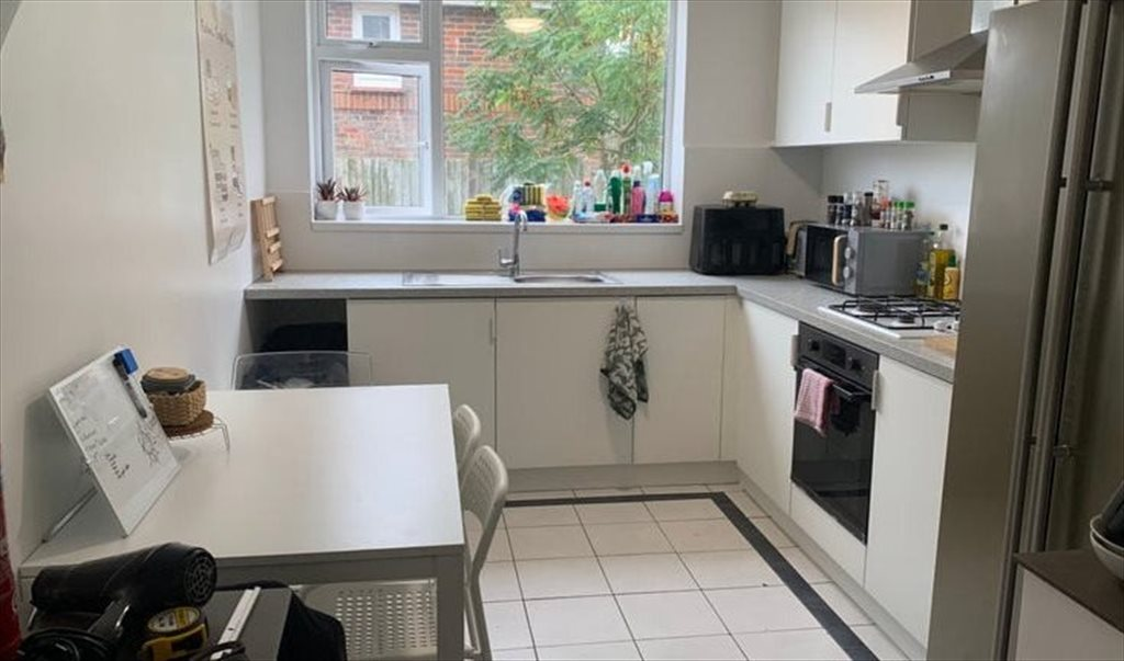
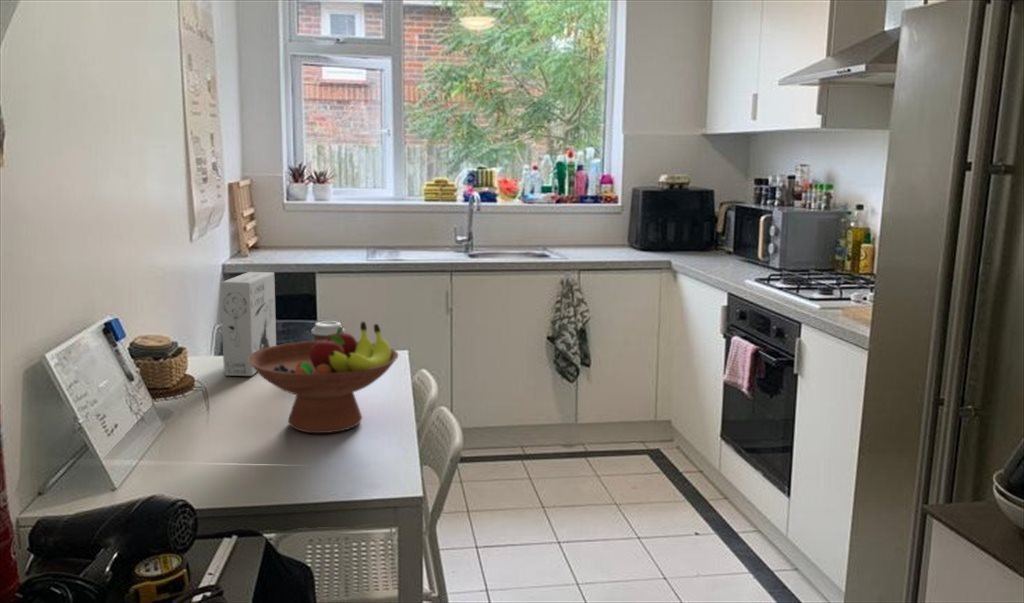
+ fruit bowl [248,321,400,434]
+ coffee cup [310,320,346,341]
+ cereal box [220,271,277,377]
